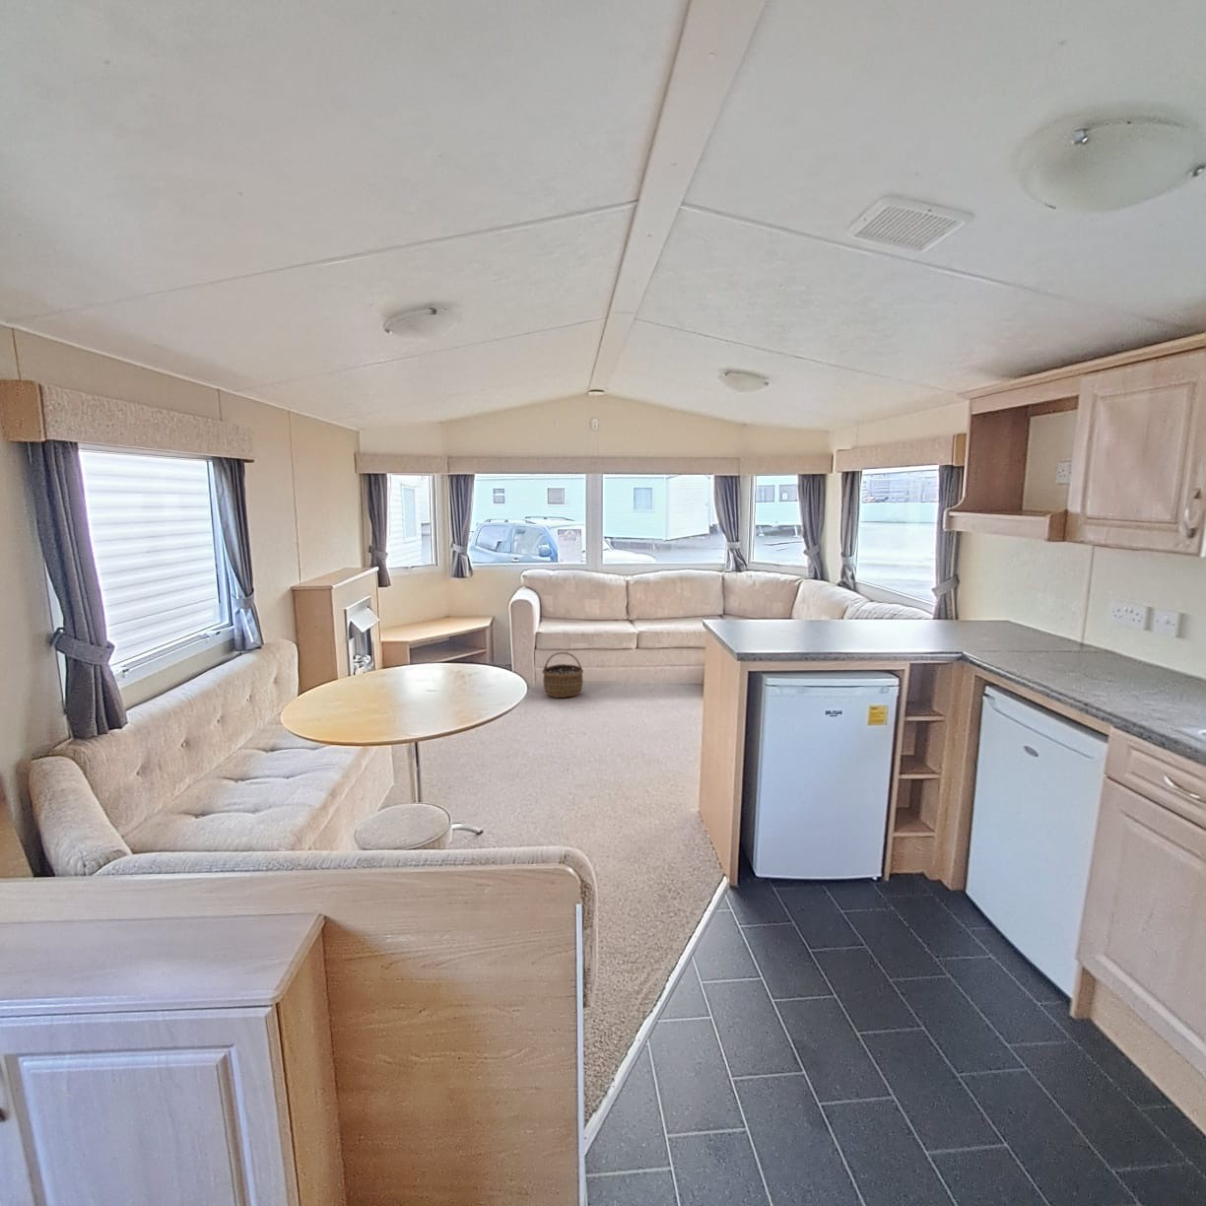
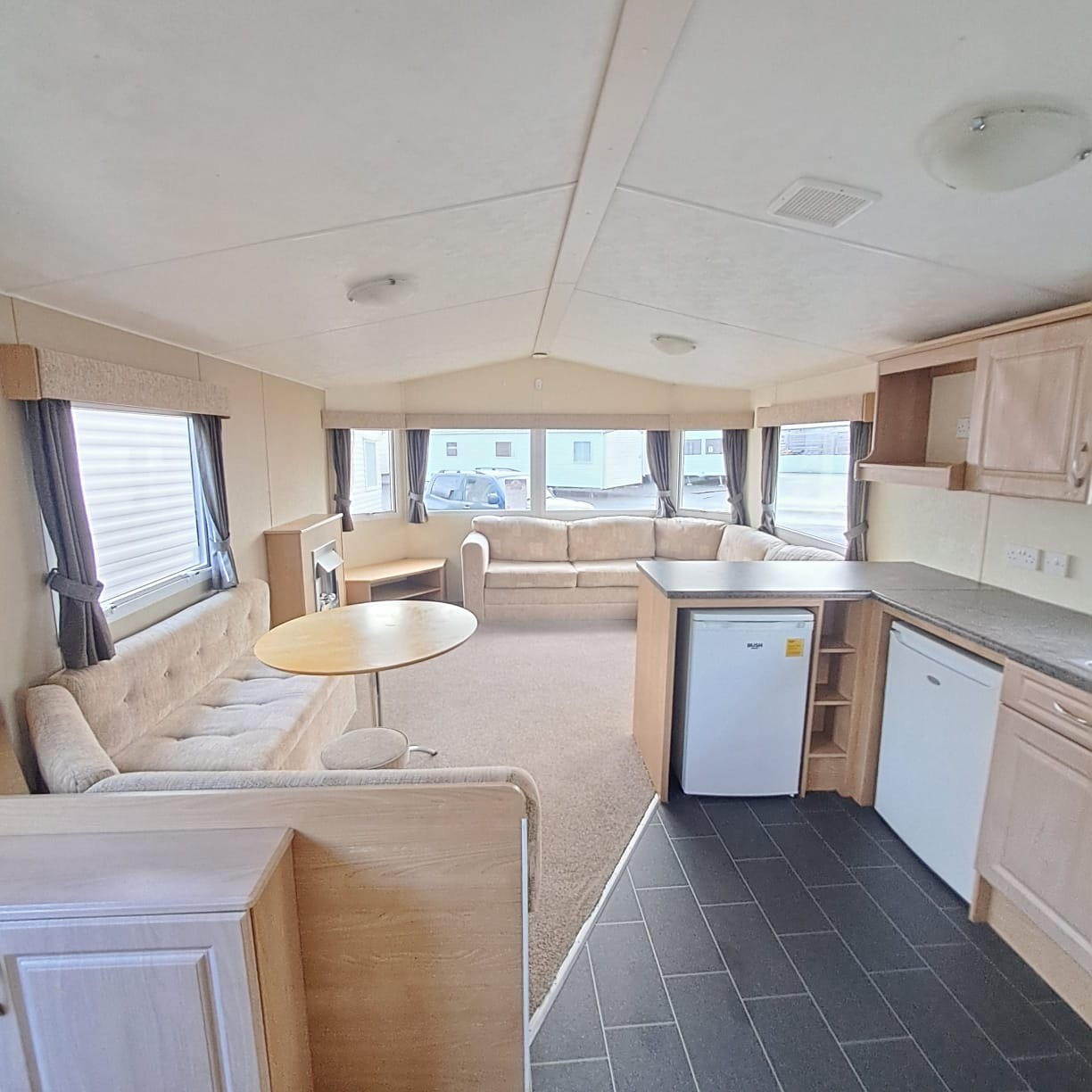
- wicker basket [541,652,584,699]
